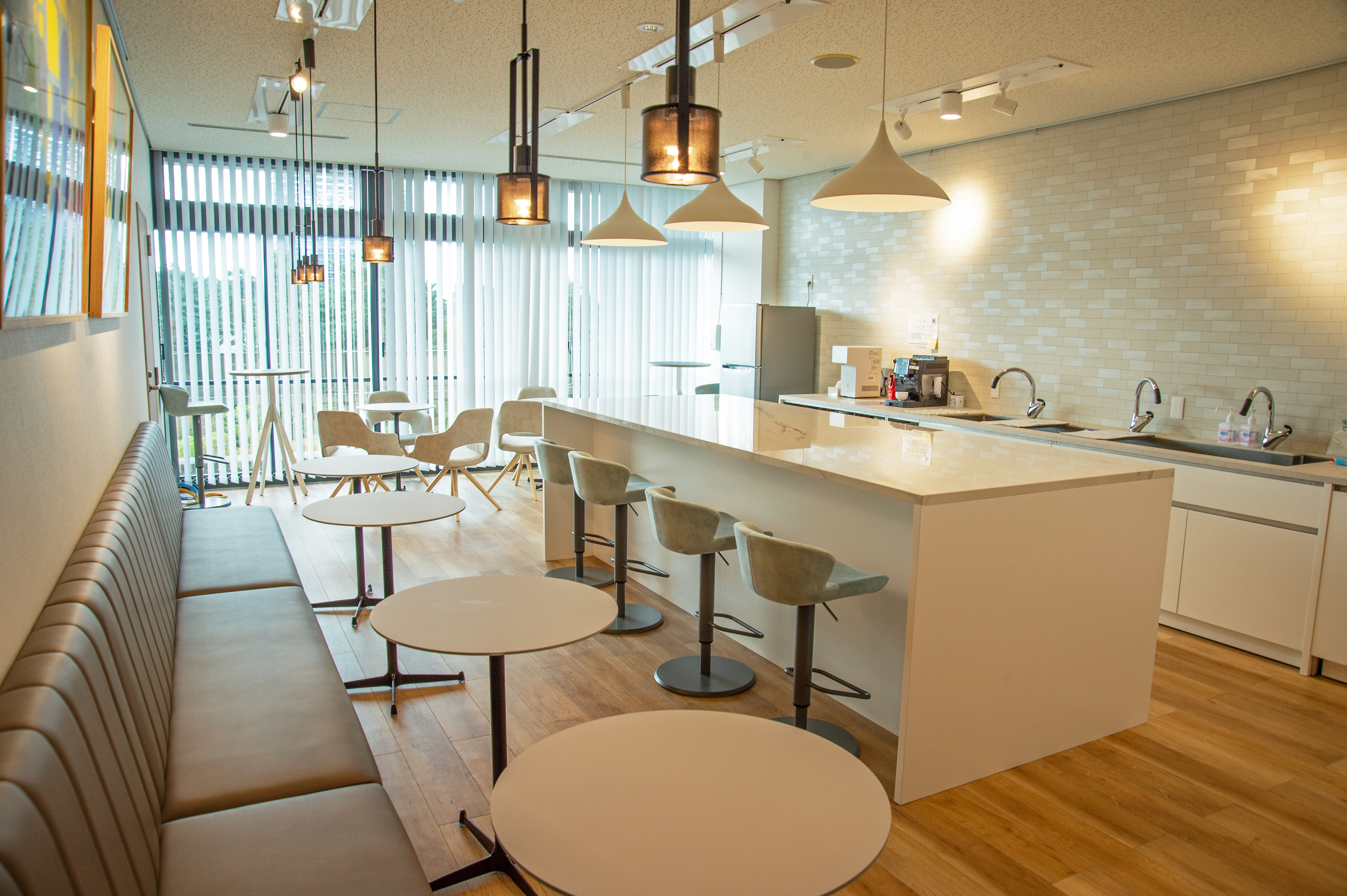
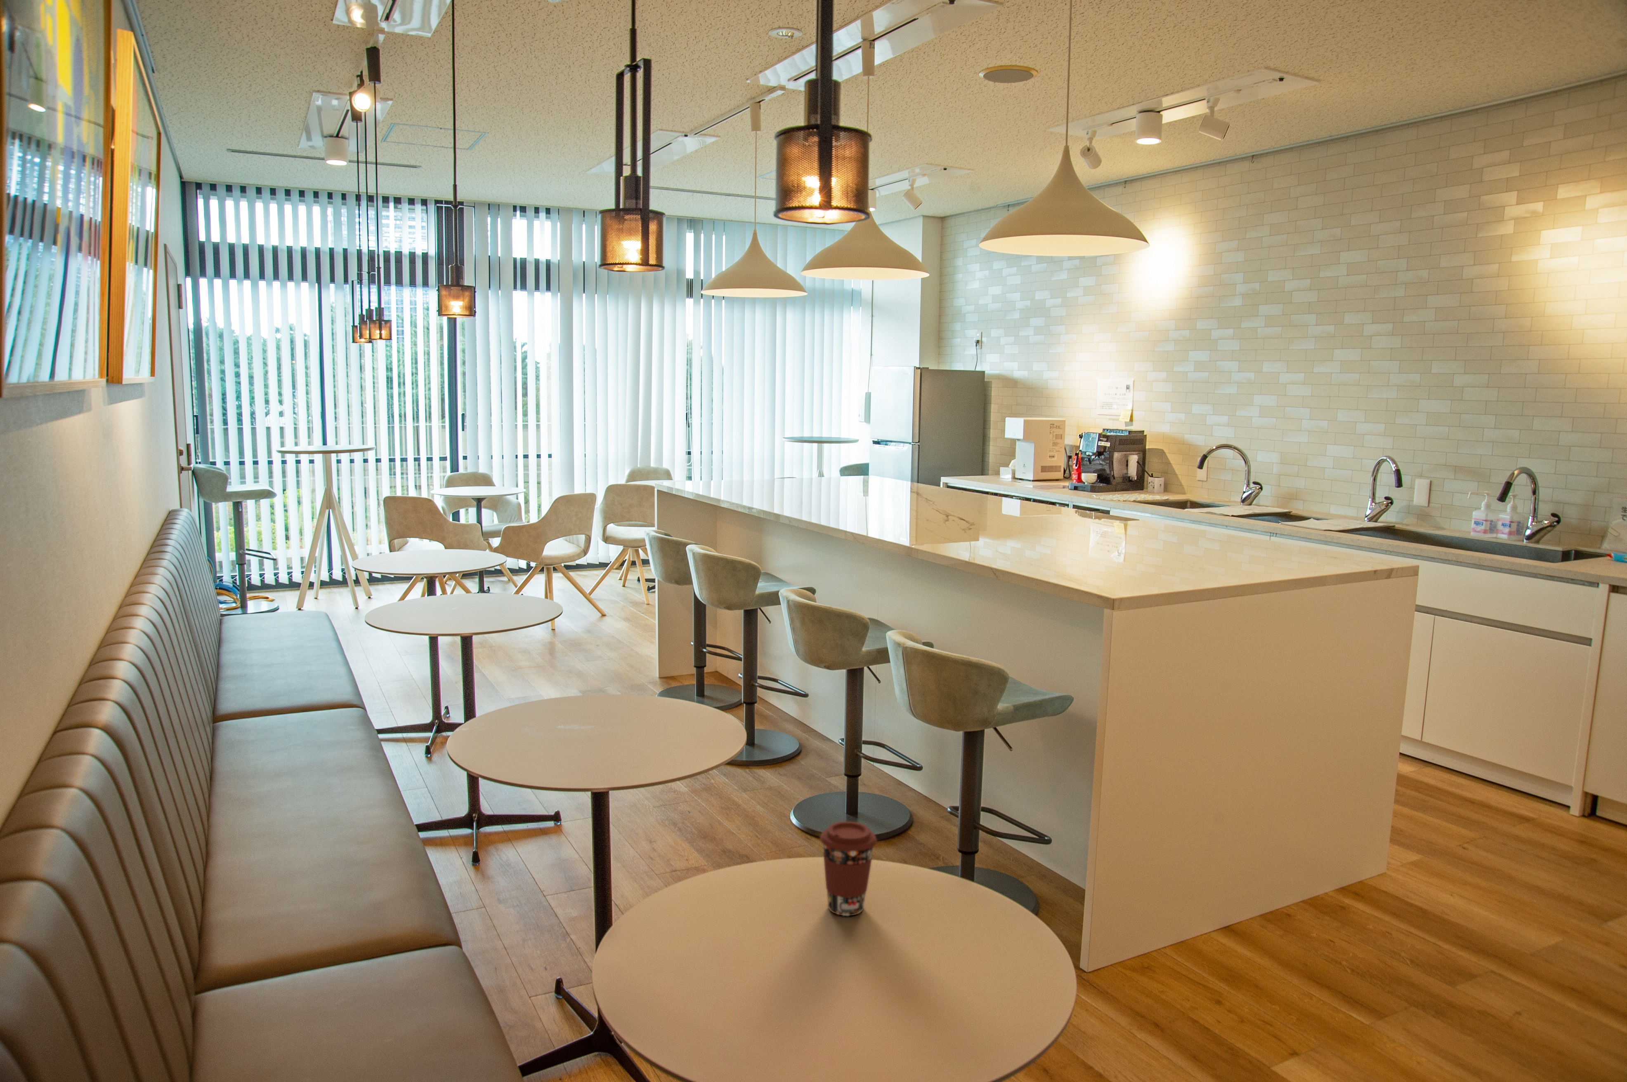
+ coffee cup [819,821,877,917]
